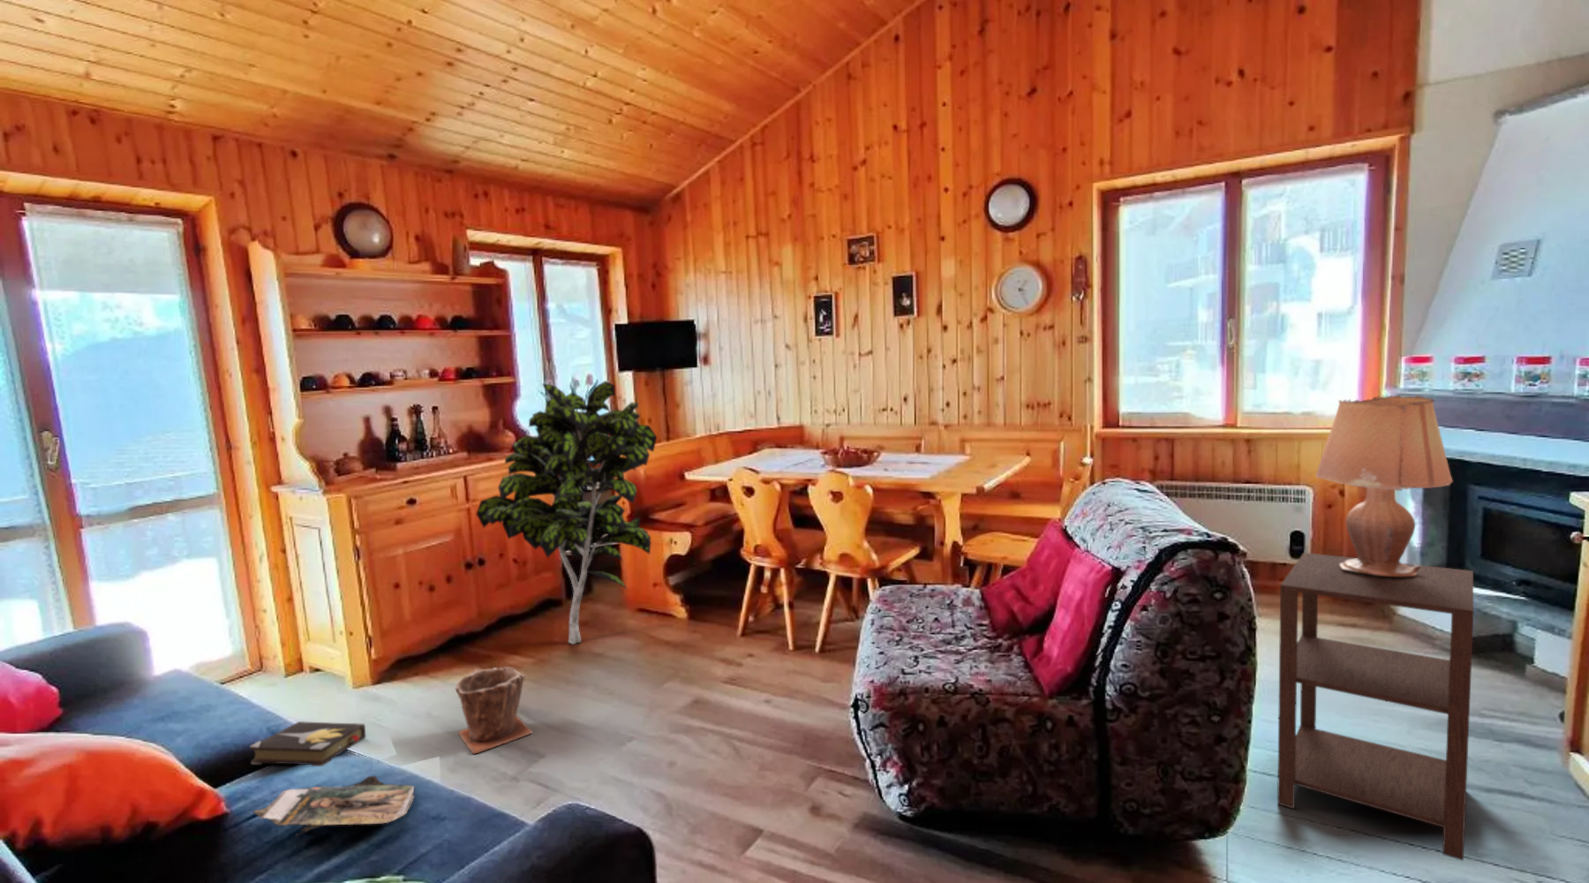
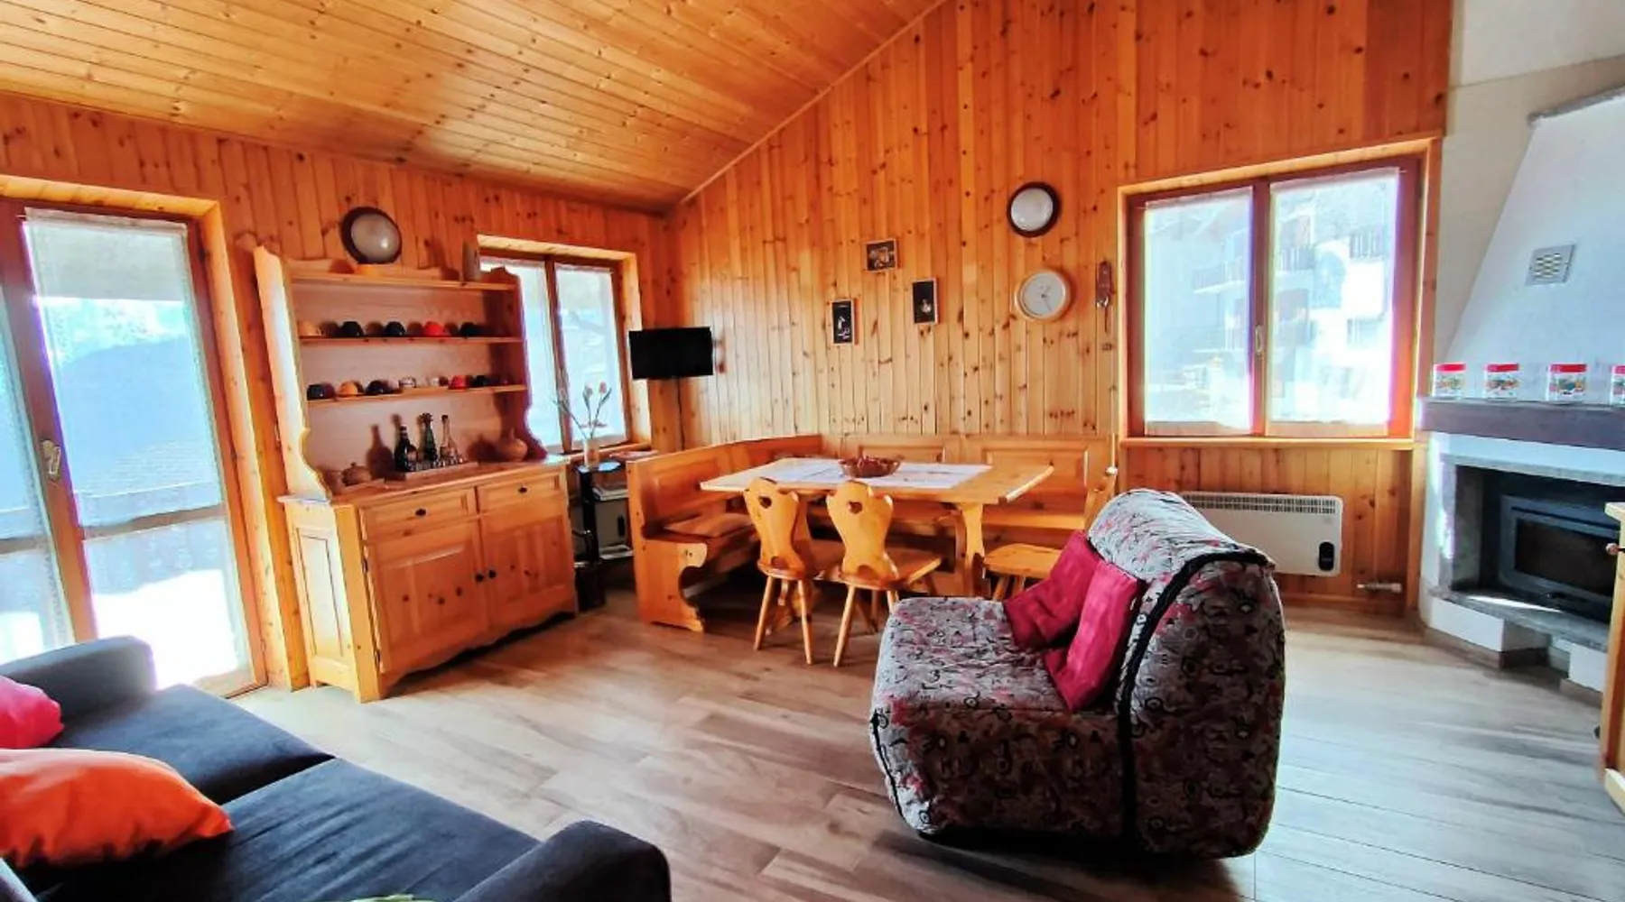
- hardback book [249,721,366,768]
- indoor plant [475,380,658,645]
- plant pot [453,666,534,755]
- magazine [251,775,415,837]
- lamp [1314,394,1454,575]
- side table [1276,552,1474,861]
